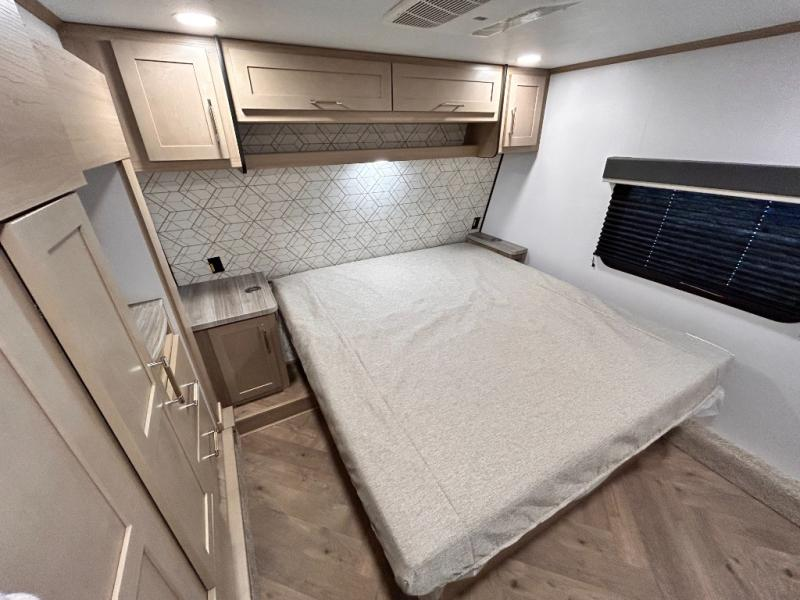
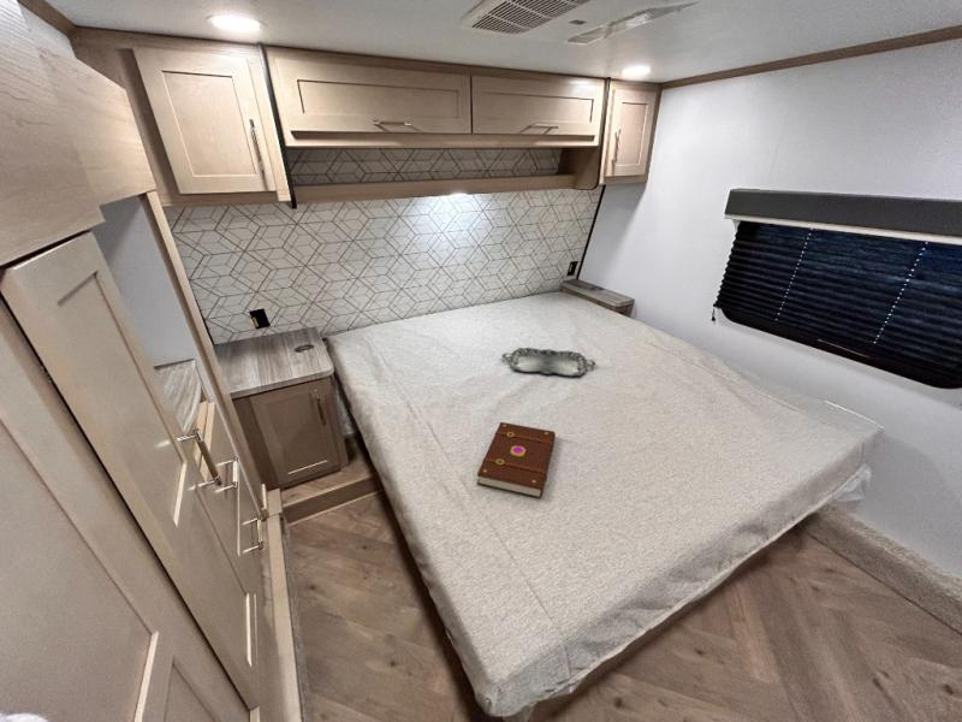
+ book [476,421,557,499]
+ serving tray [501,347,596,377]
